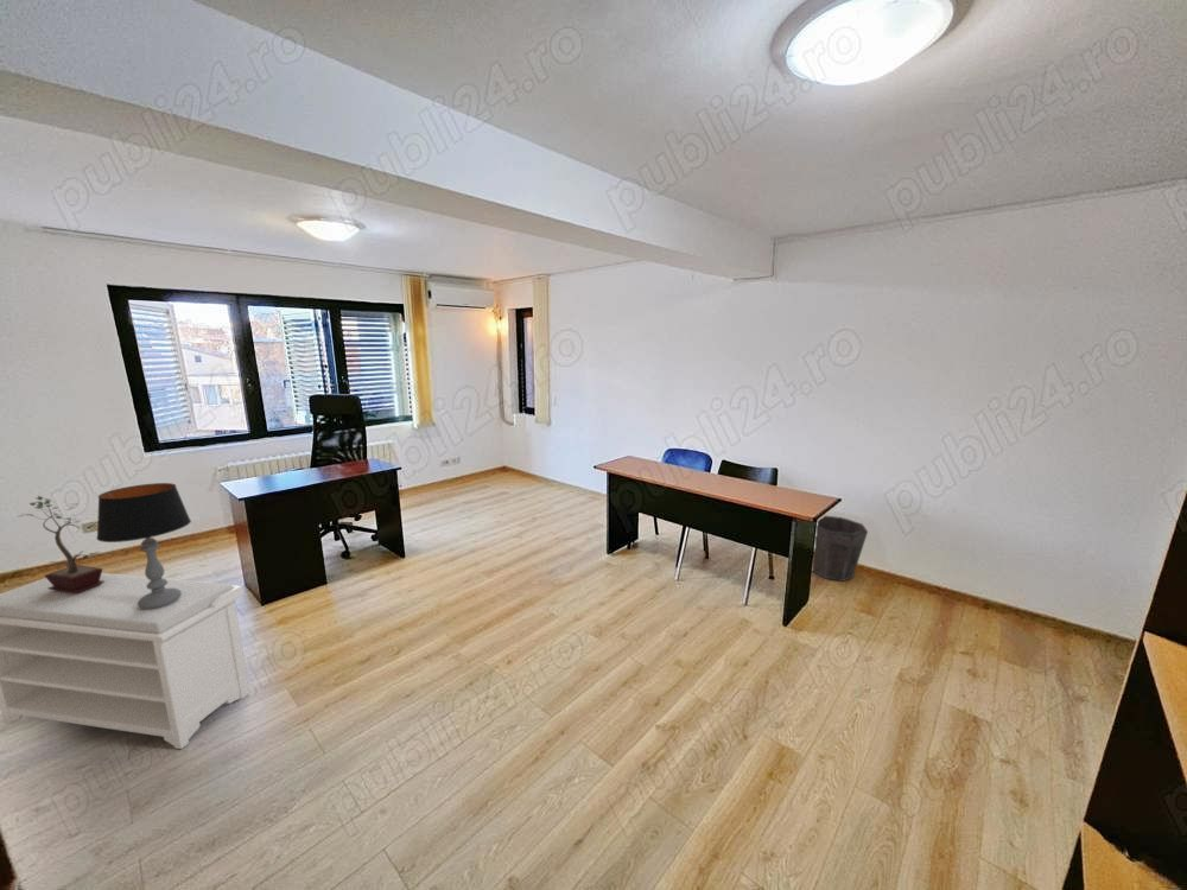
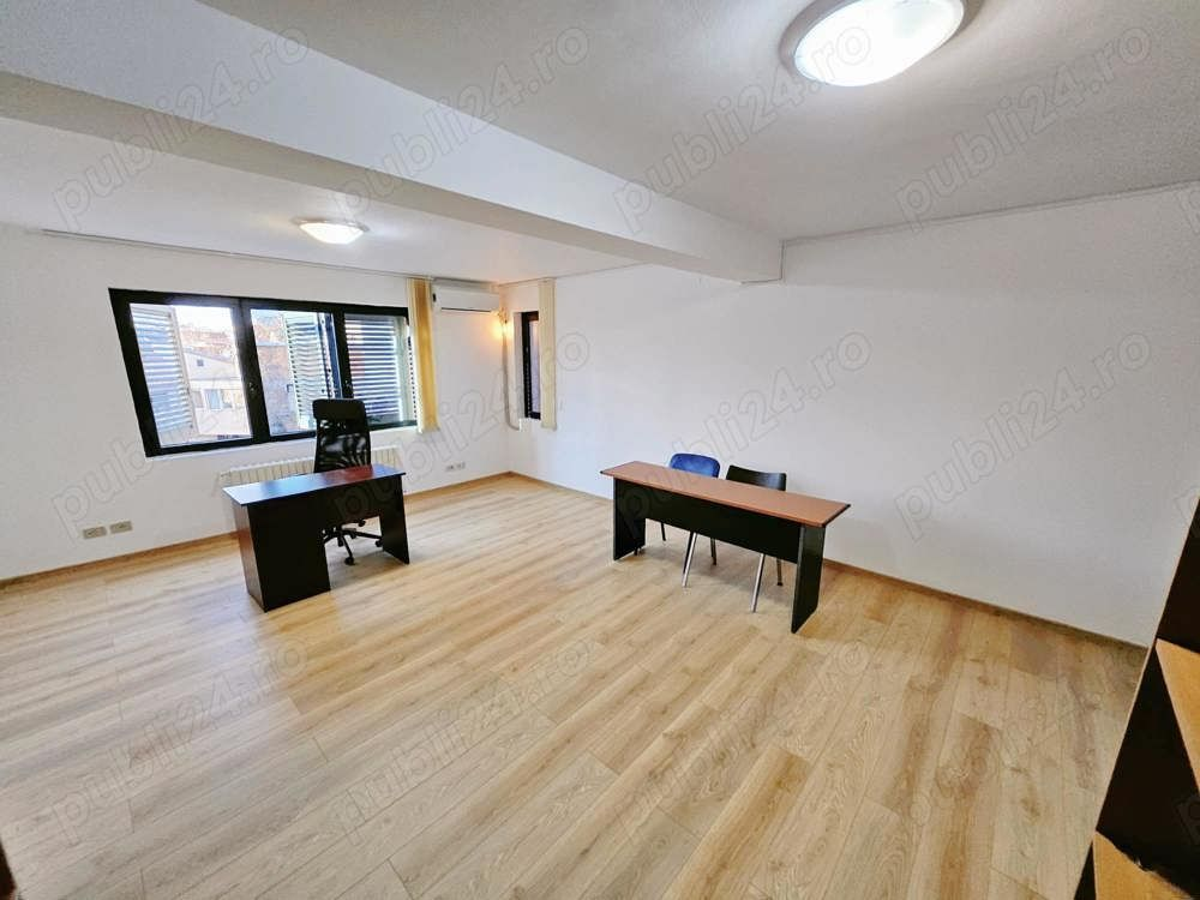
- table lamp [95,482,192,609]
- waste bin [811,515,869,583]
- potted plant [15,495,104,593]
- bench [0,572,250,750]
